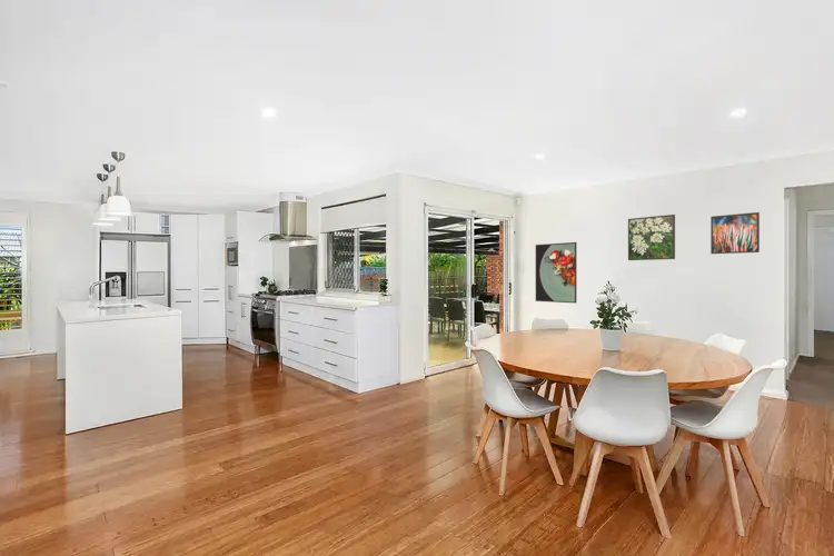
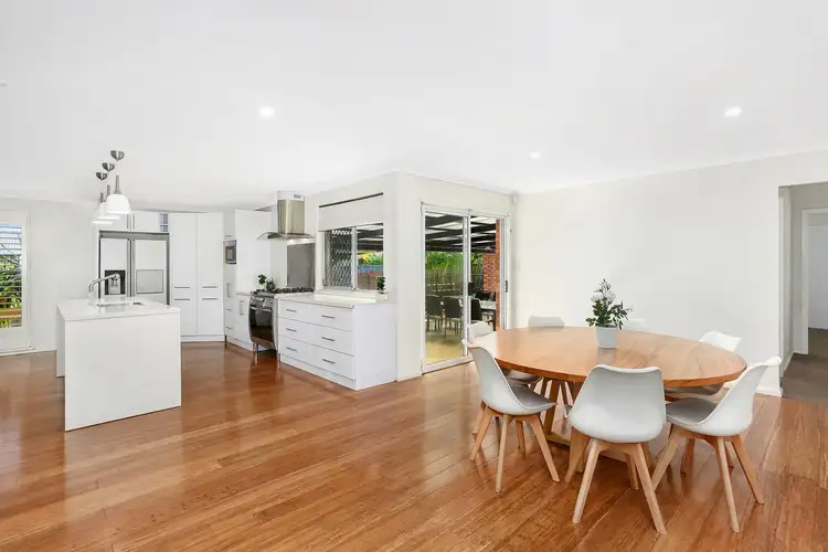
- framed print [709,211,761,255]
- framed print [627,214,676,261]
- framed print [535,241,578,305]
